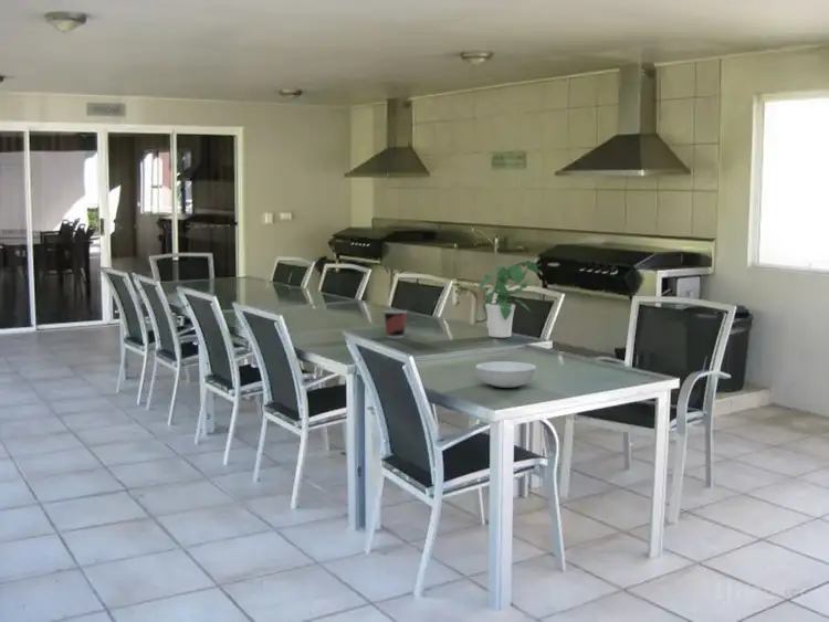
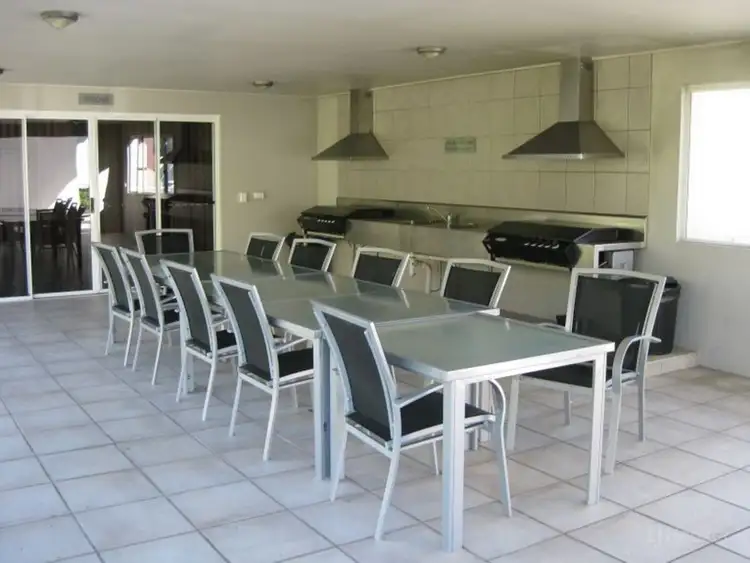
- serving bowl [474,360,537,389]
- cup [382,309,408,339]
- potted plant [479,260,539,339]
